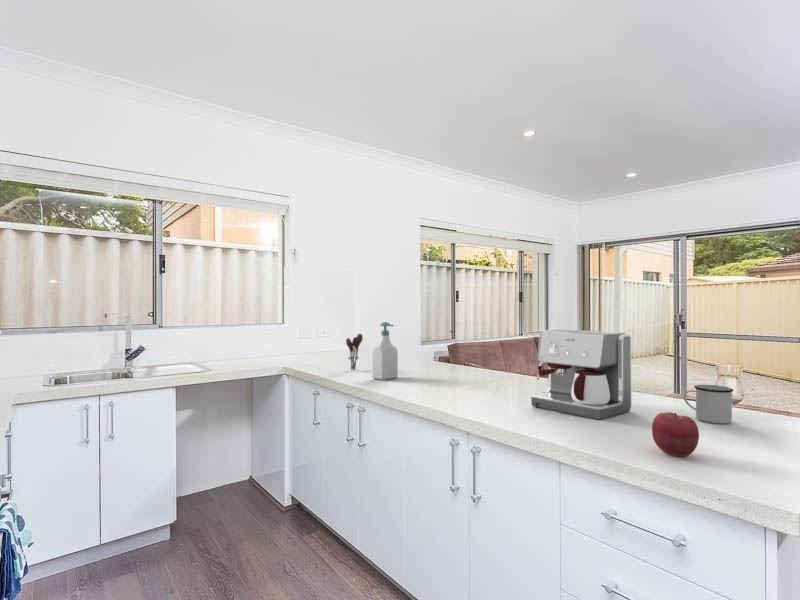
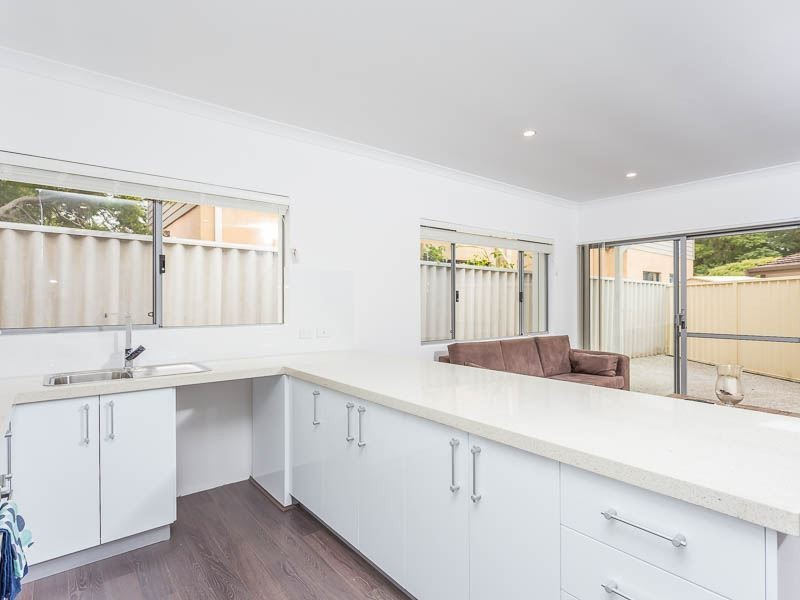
- apple [651,411,700,458]
- mug [683,384,734,425]
- utensil holder [345,333,364,371]
- coffee maker [530,328,632,421]
- soap bottle [372,321,399,381]
